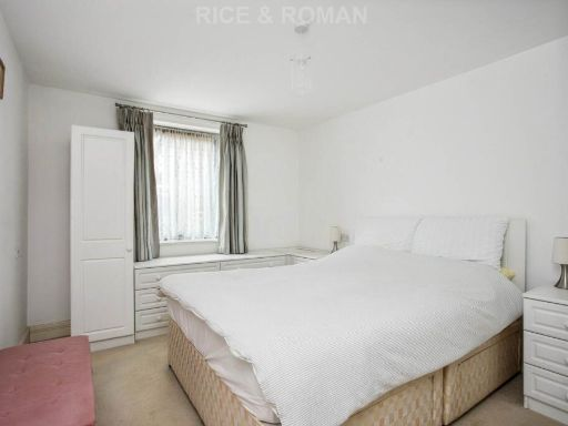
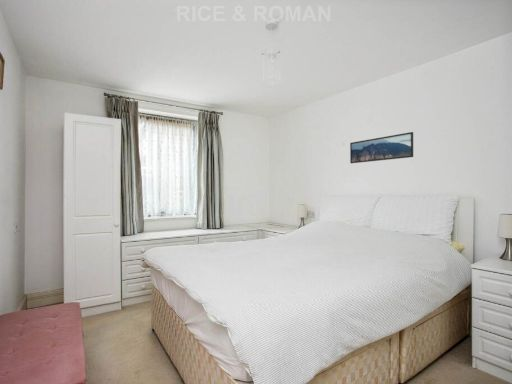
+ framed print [349,131,414,164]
